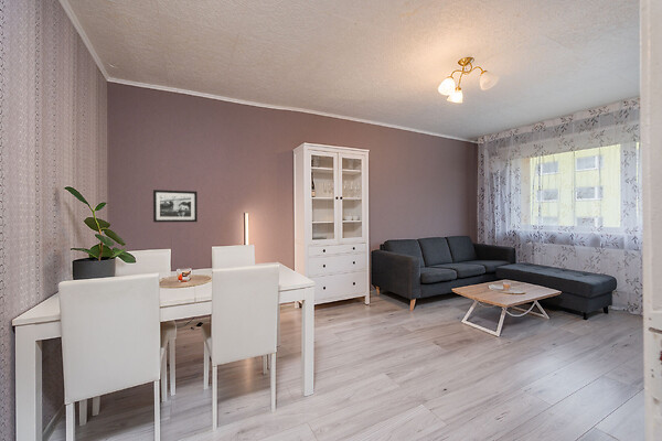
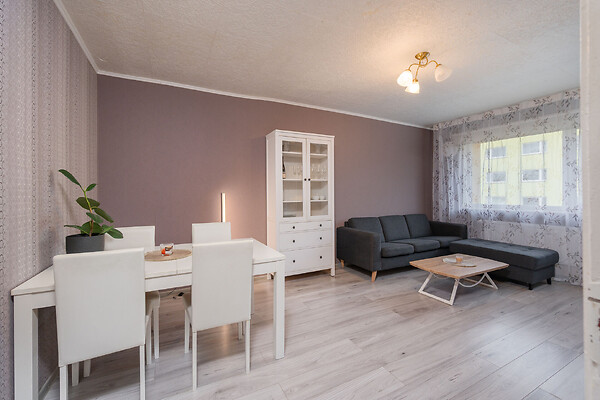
- picture frame [152,189,199,223]
